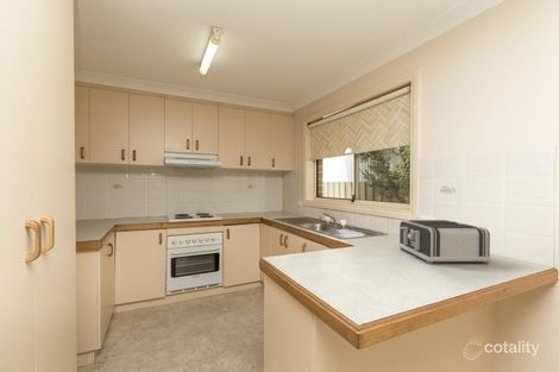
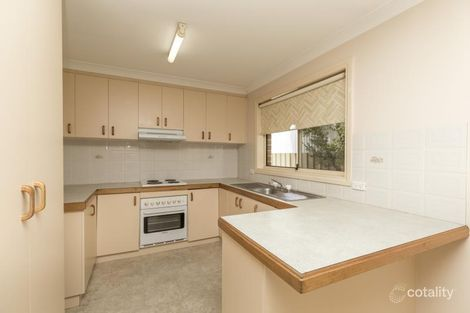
- toaster [397,219,492,265]
